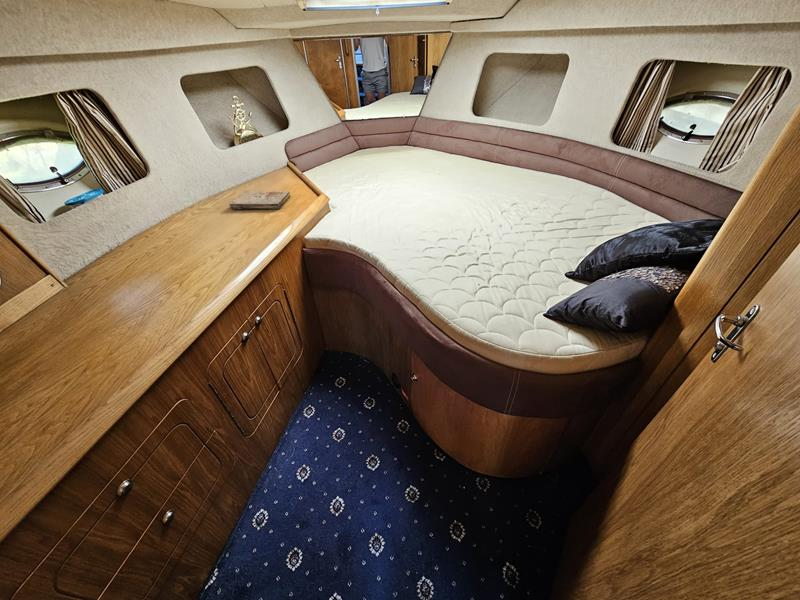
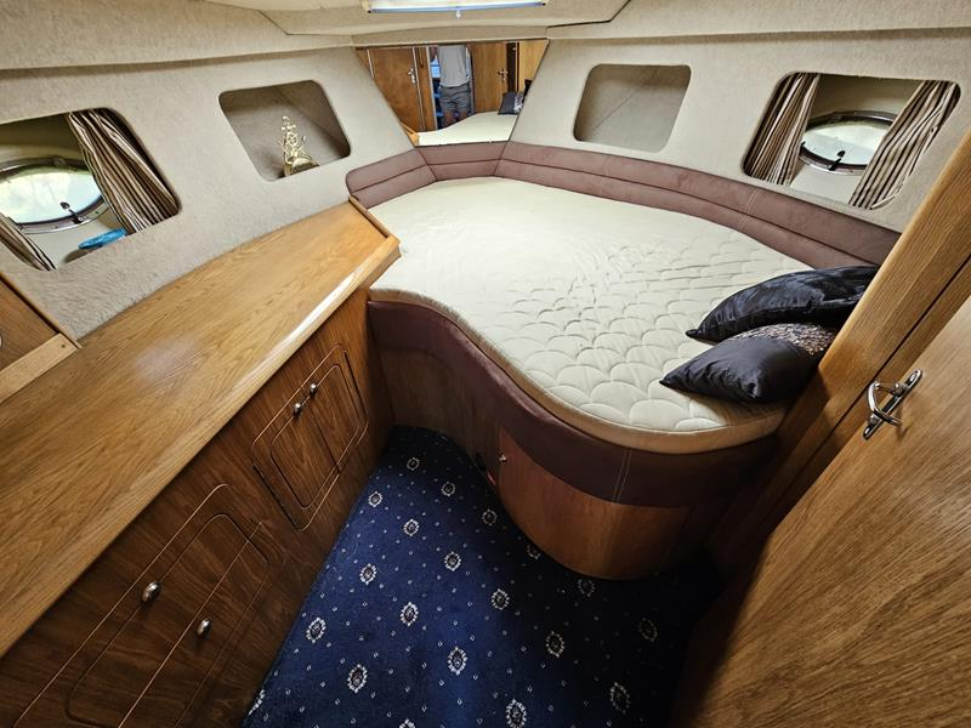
- book [228,190,291,211]
